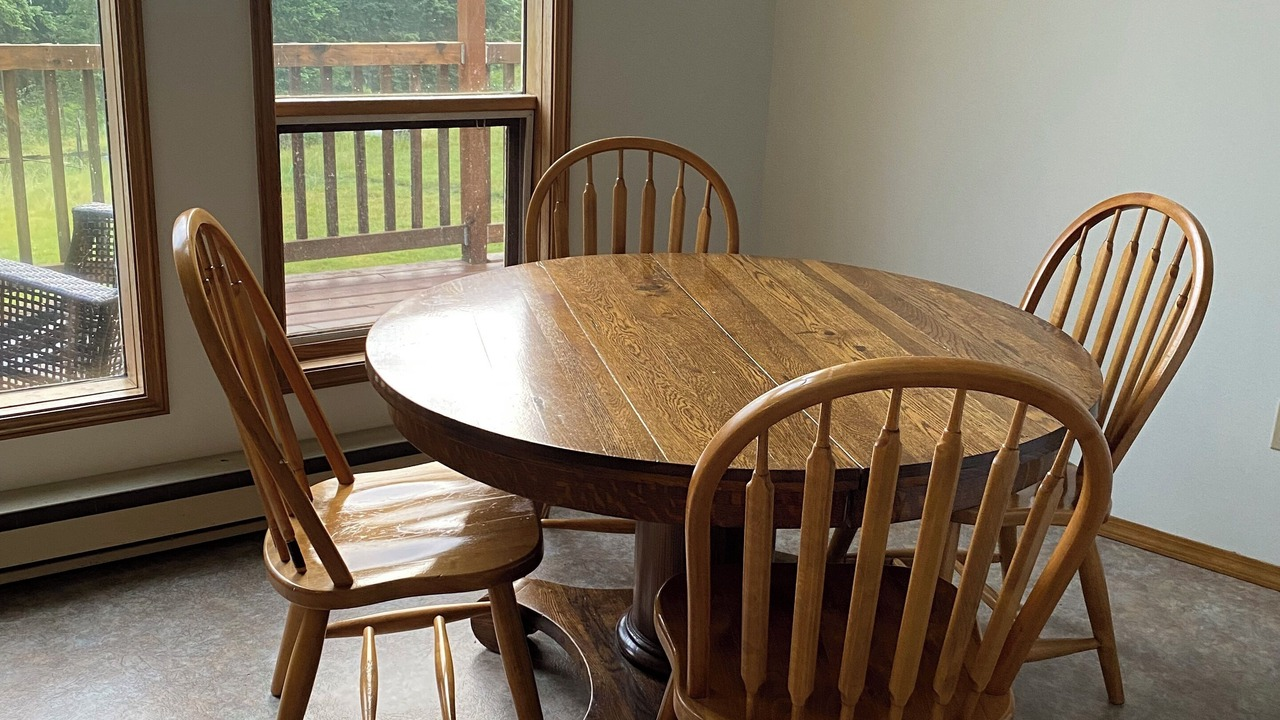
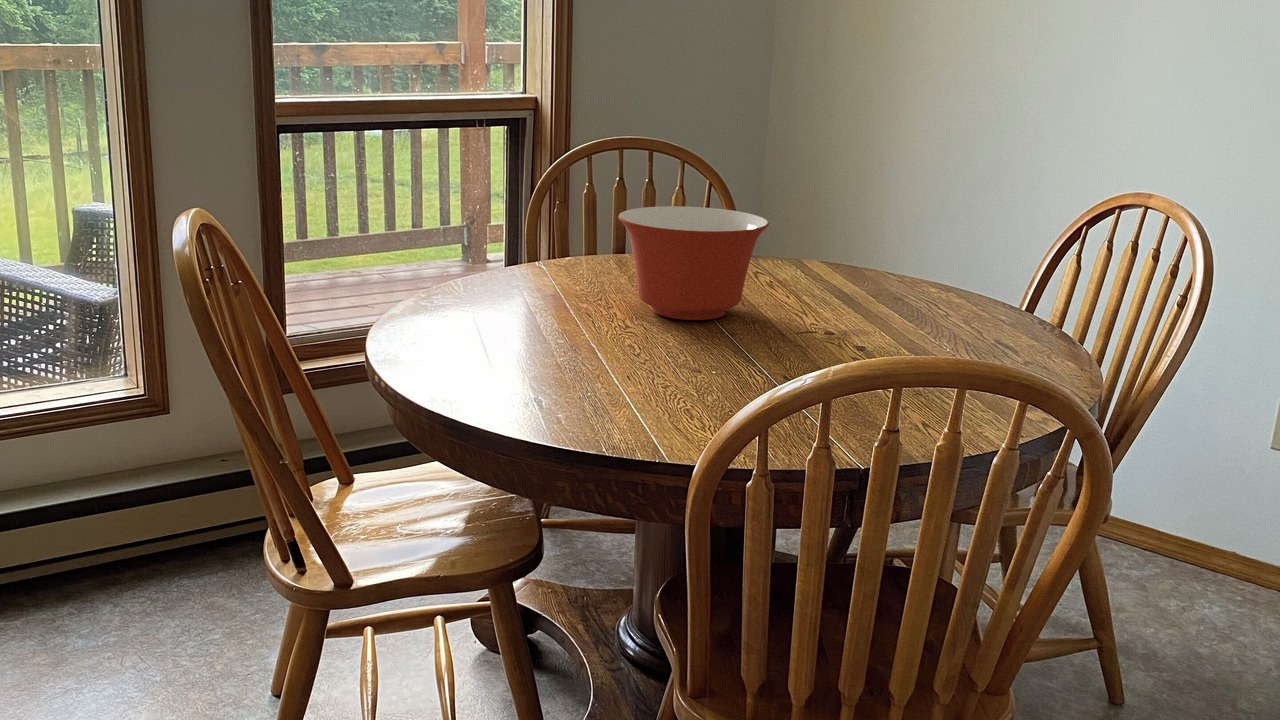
+ mixing bowl [617,205,770,321]
